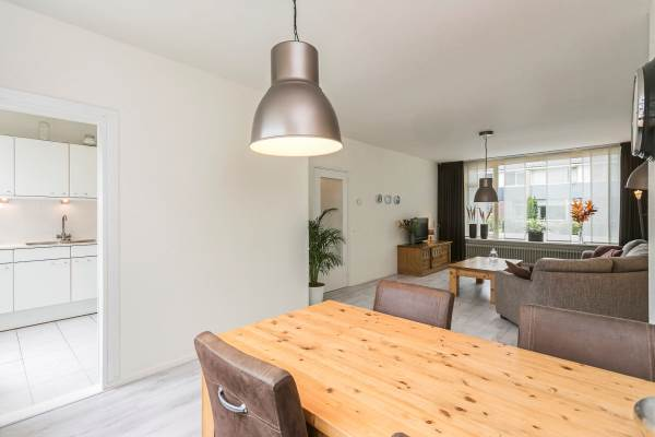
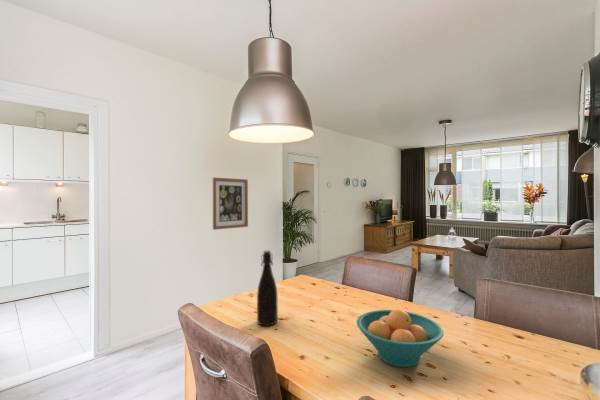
+ fruit bowl [356,308,445,368]
+ wall art [212,176,249,231]
+ bottle [256,250,279,327]
